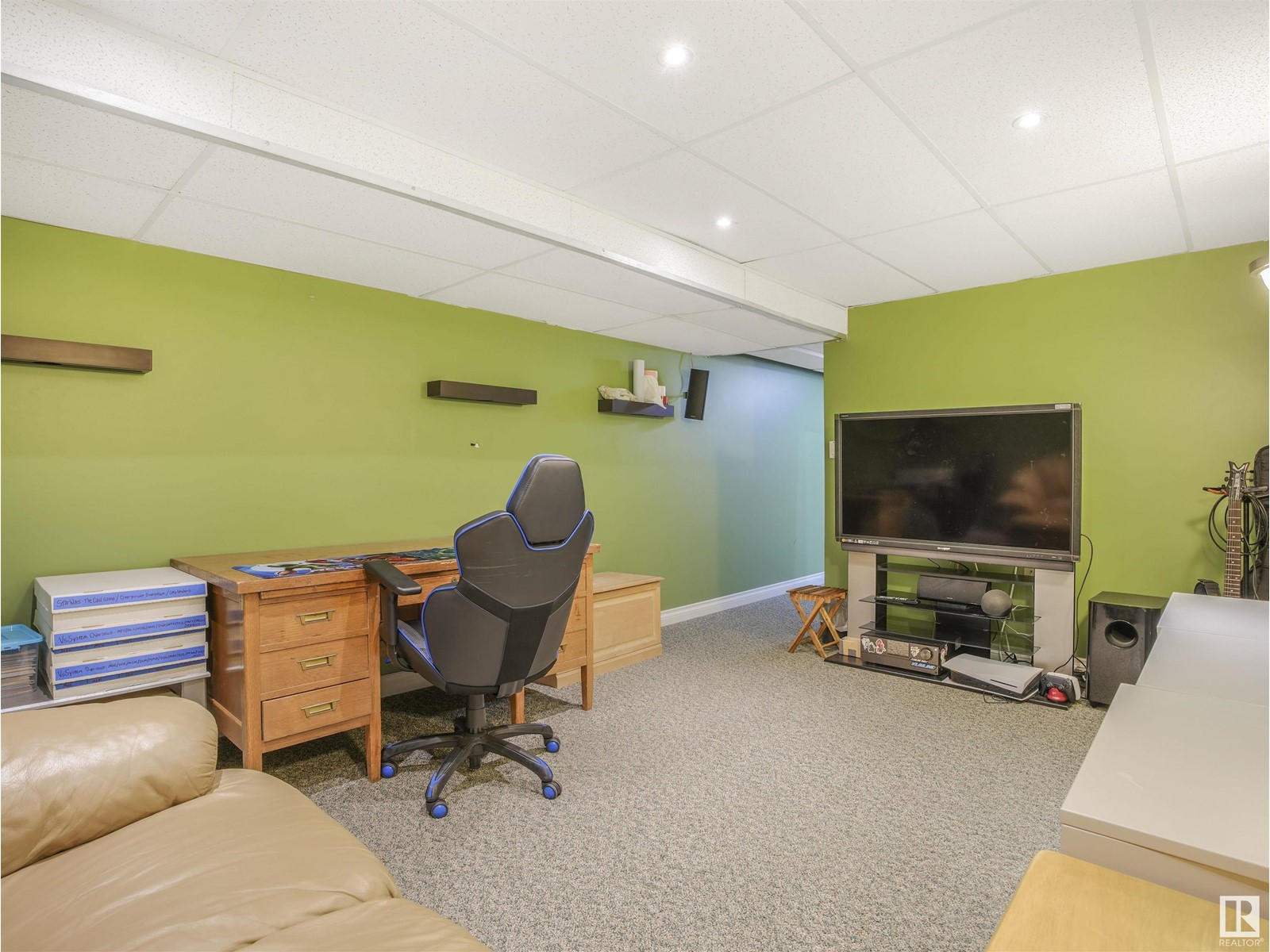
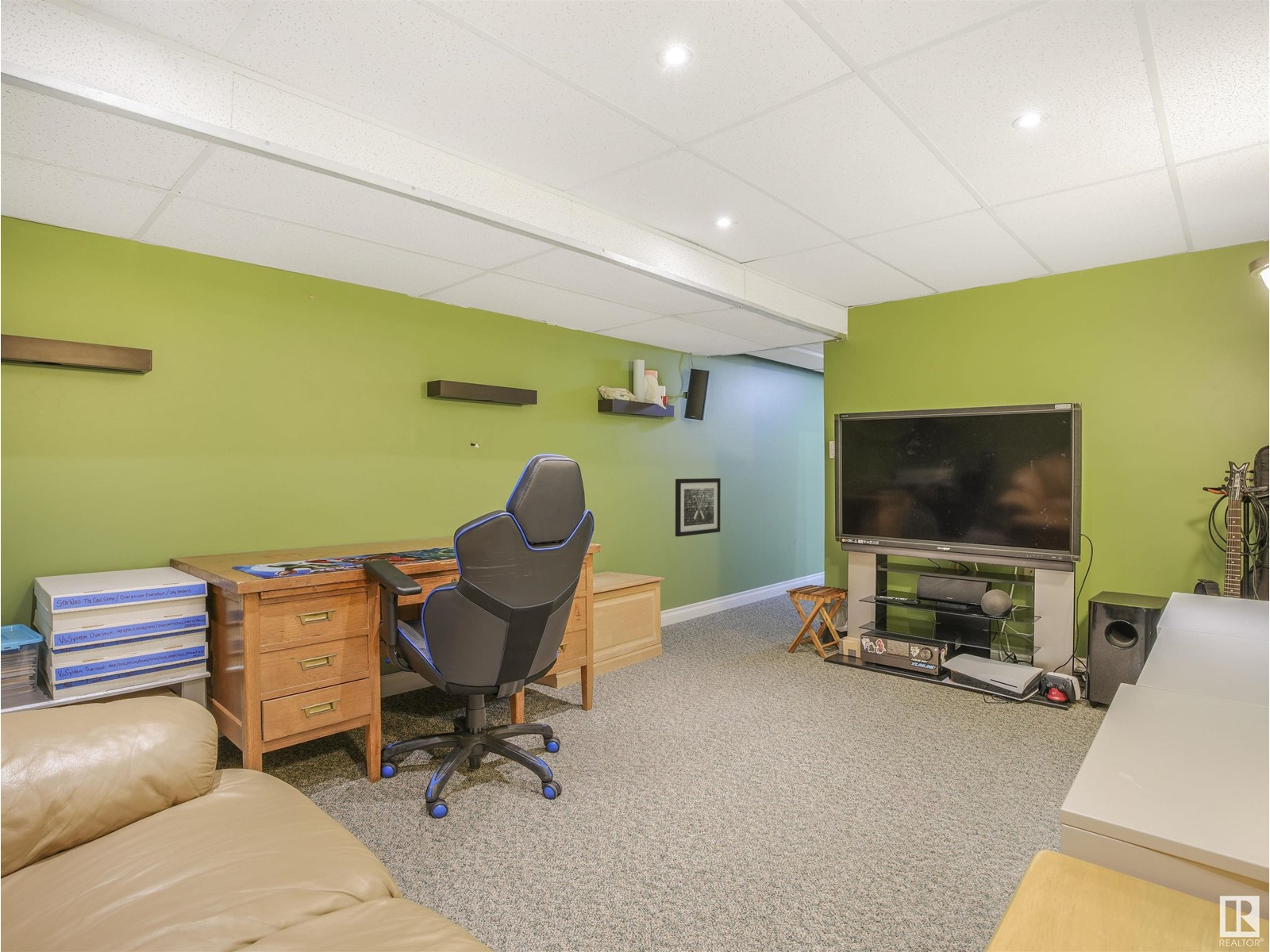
+ wall art [675,478,722,537]
